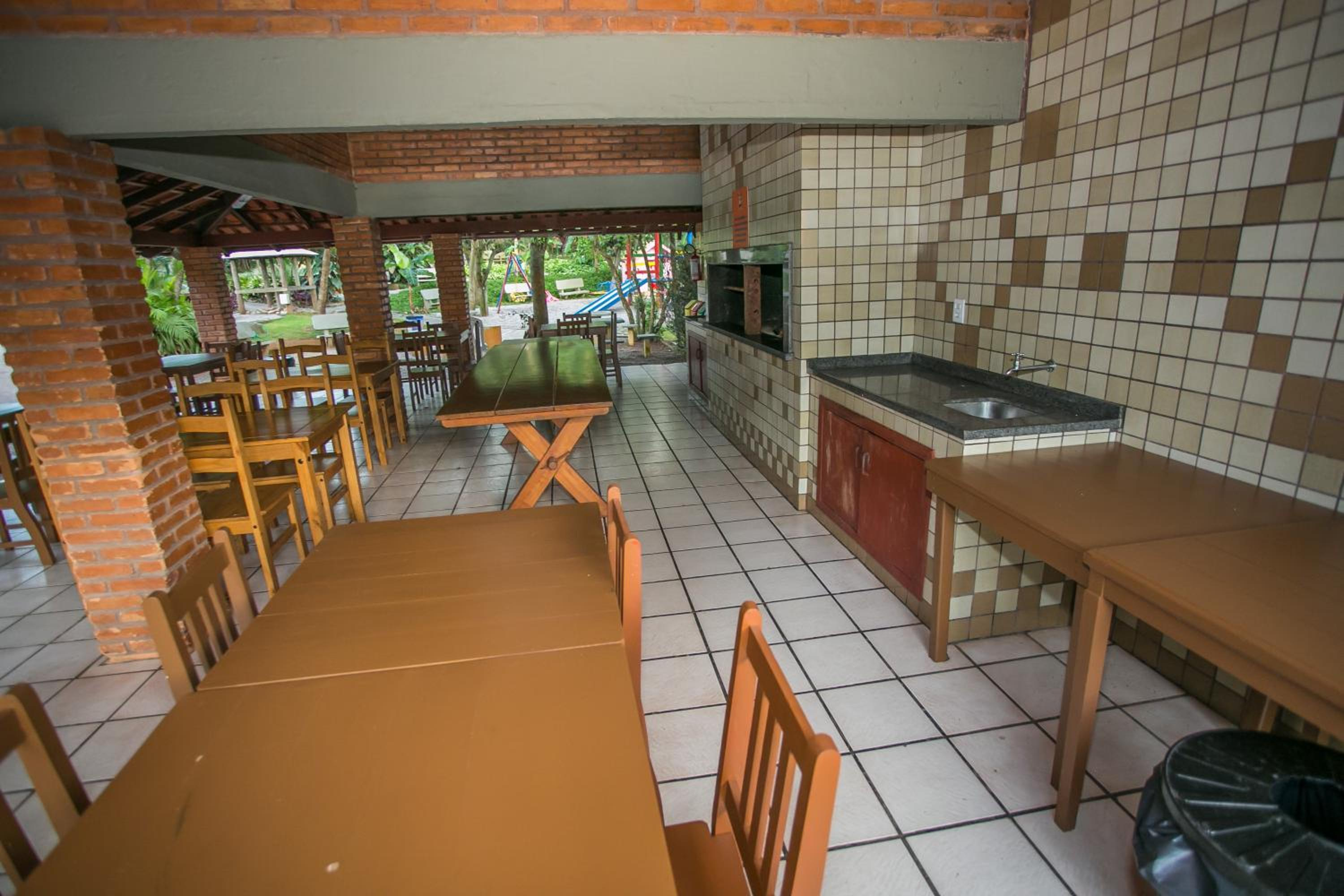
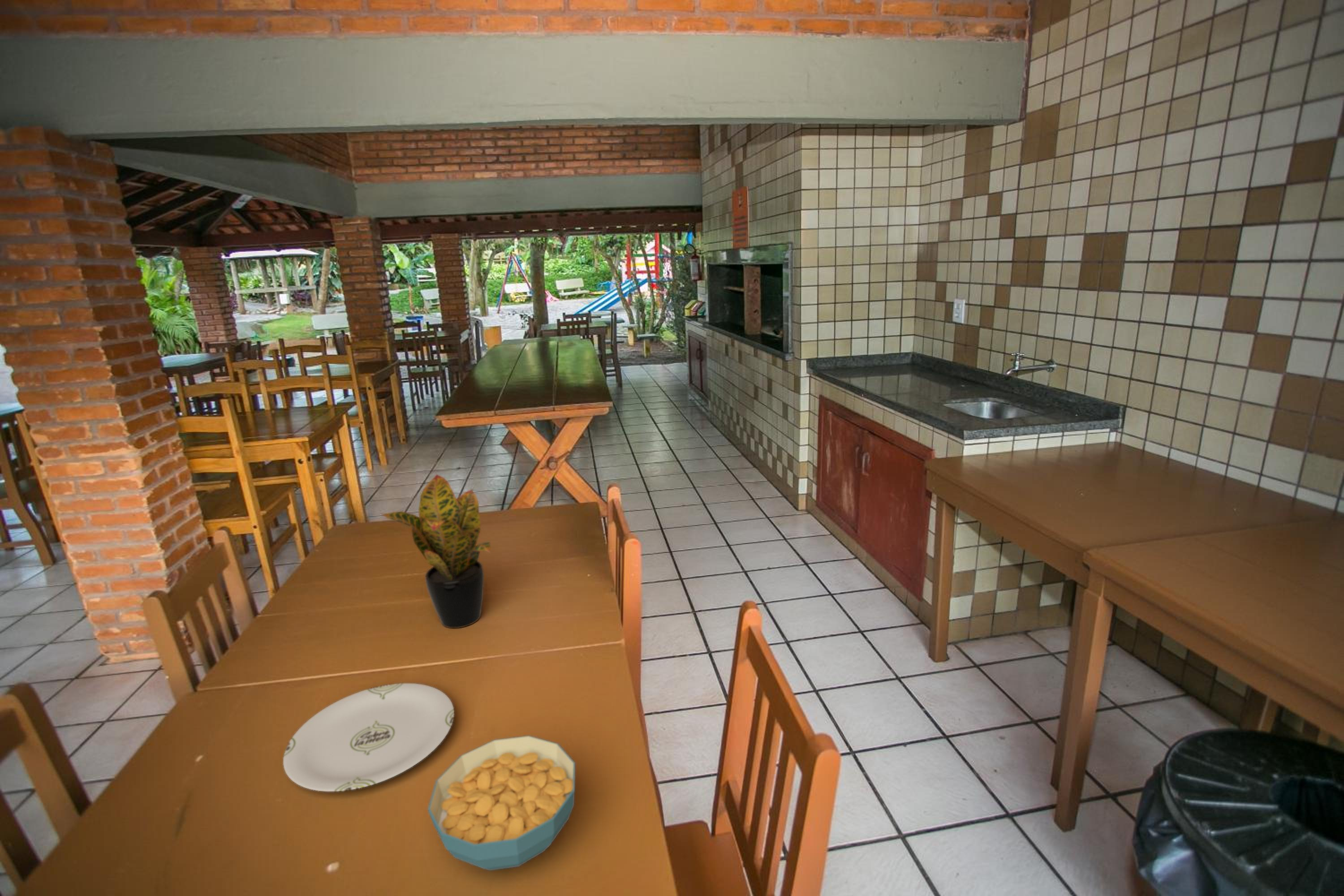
+ potted plant [379,474,492,629]
+ cereal bowl [427,735,576,871]
+ plate [283,683,455,792]
